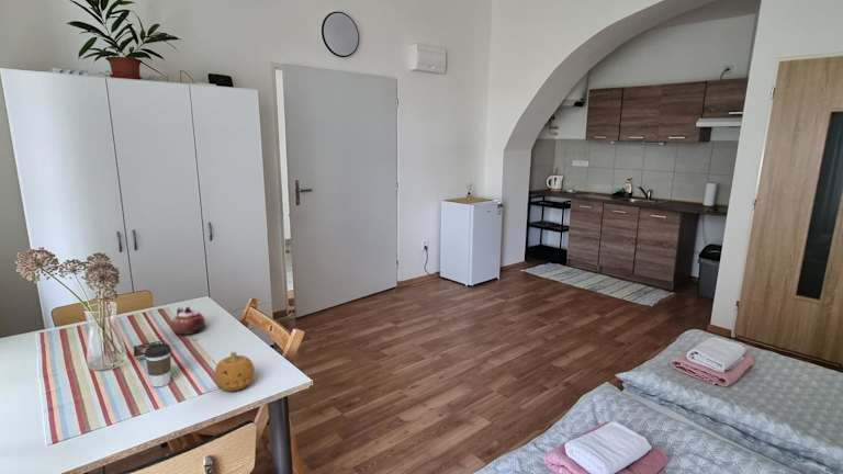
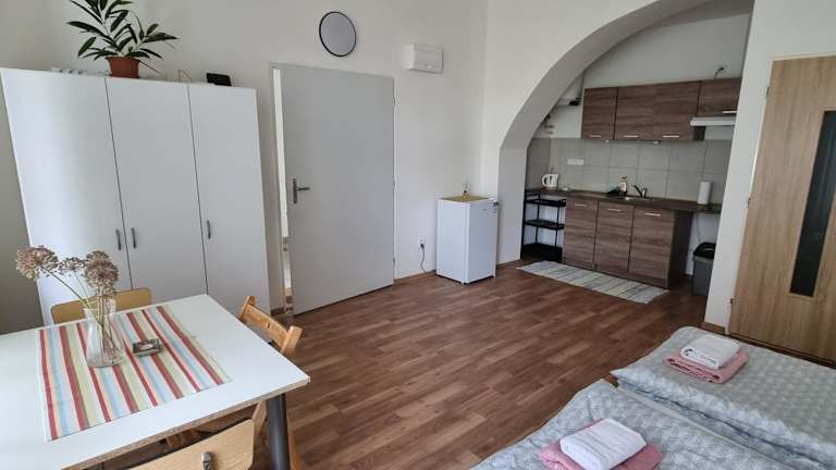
- fruit [213,351,256,393]
- teapot [171,306,206,336]
- coffee cup [144,342,172,388]
